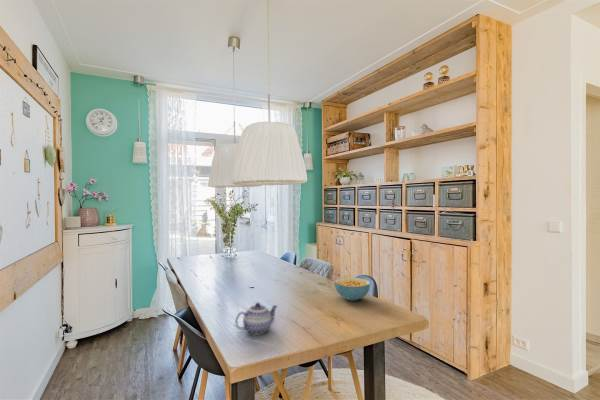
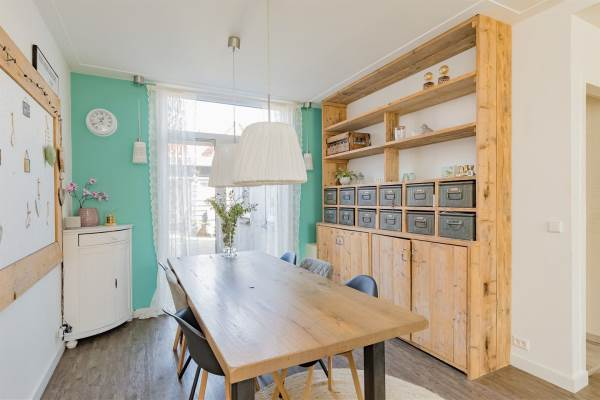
- cereal bowl [334,276,371,302]
- teapot [234,302,278,336]
